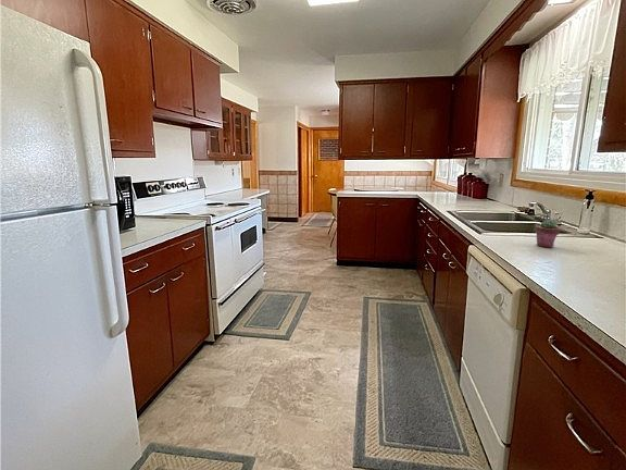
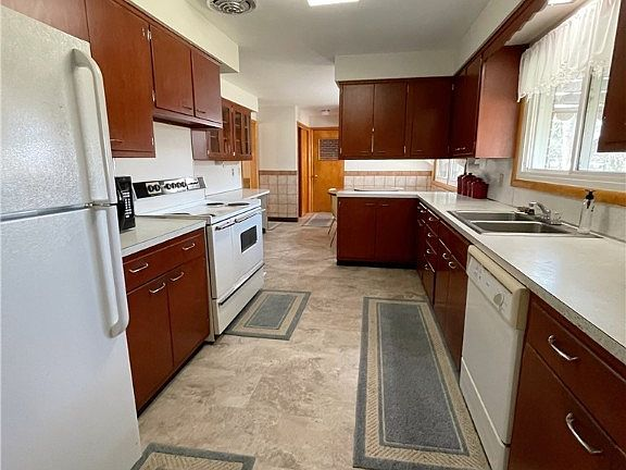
- potted succulent [534,218,561,248]
